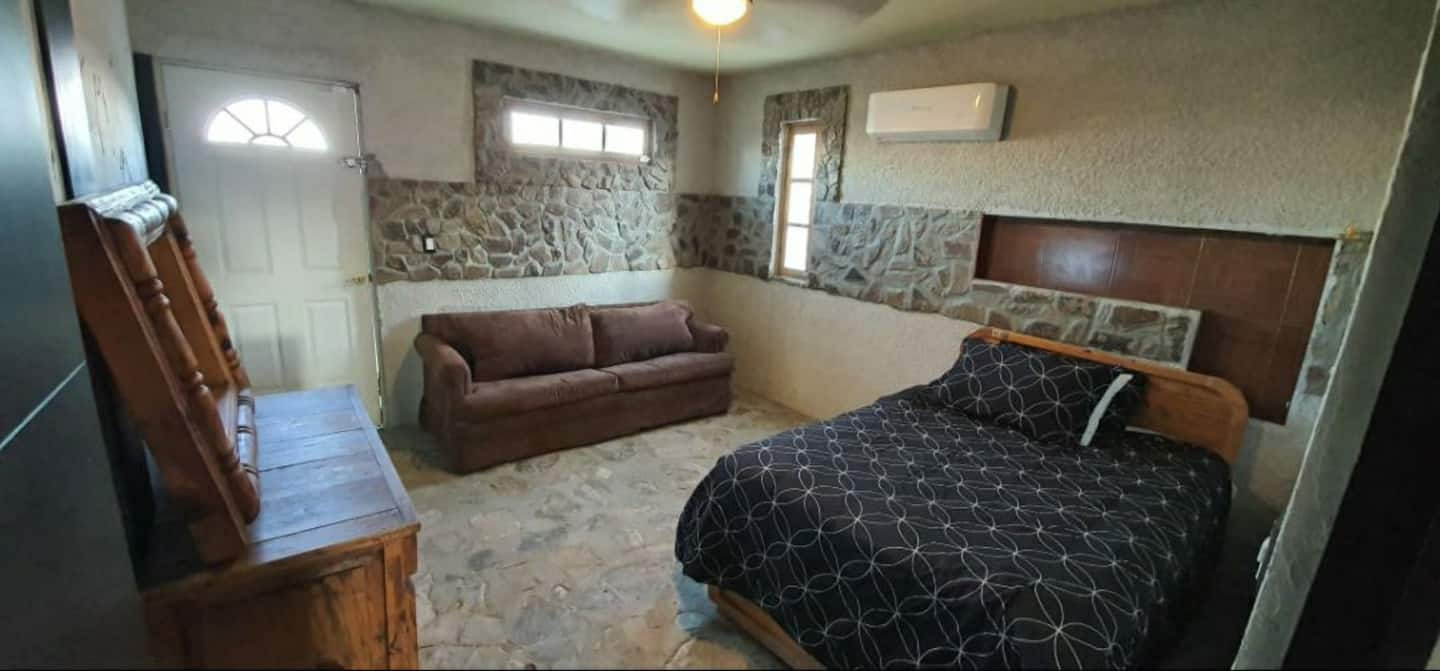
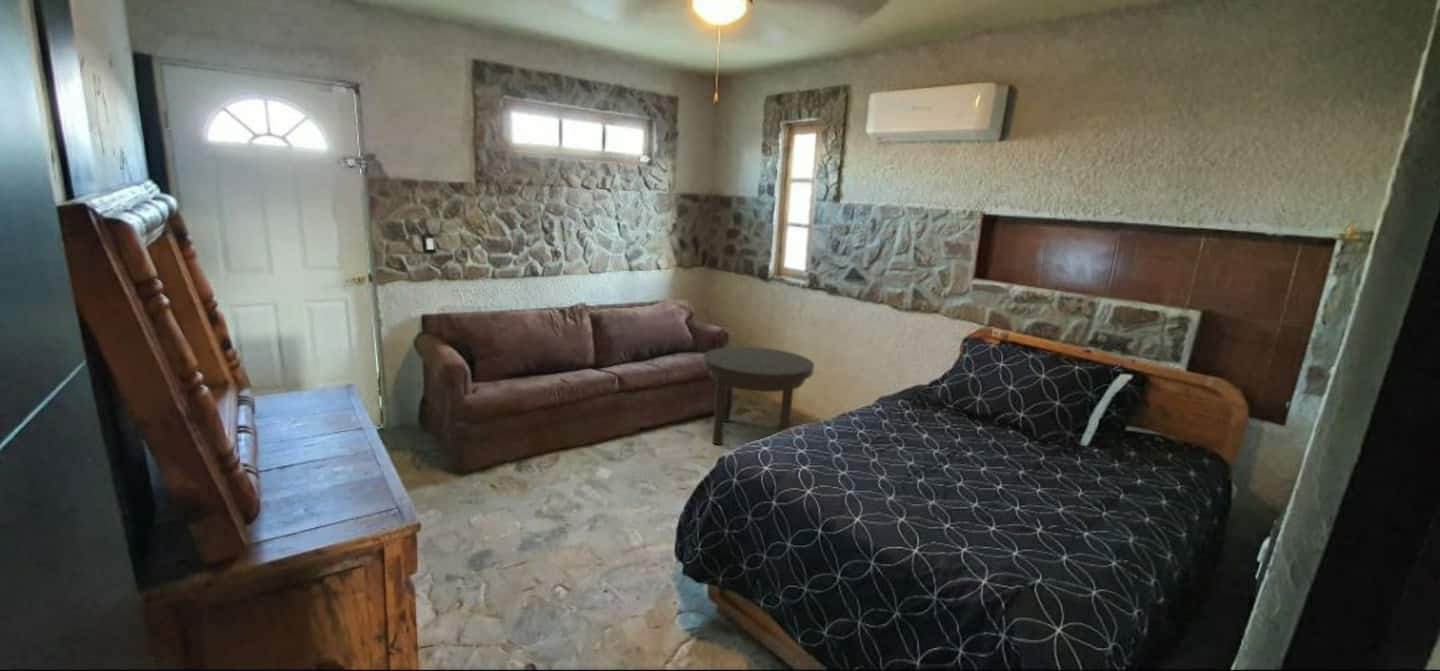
+ side table [702,346,815,445]
